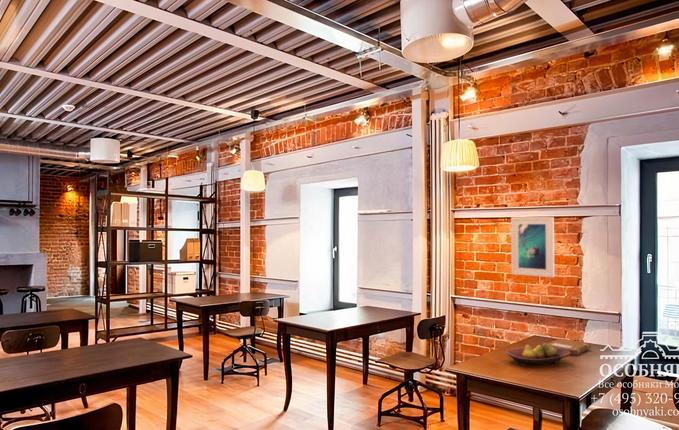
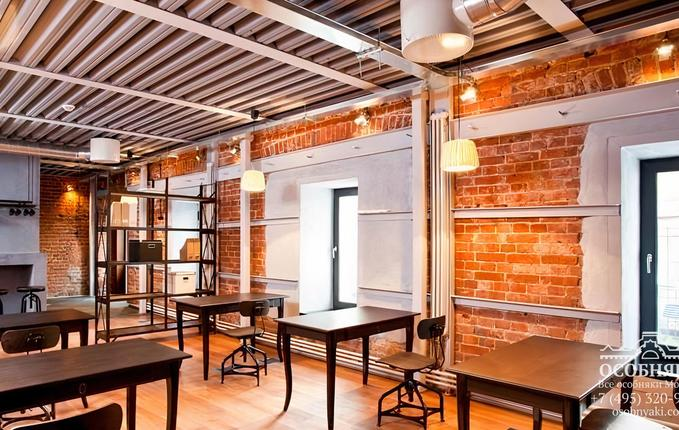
- notebook [547,338,592,357]
- fruit bowl [505,342,570,367]
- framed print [510,216,555,278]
